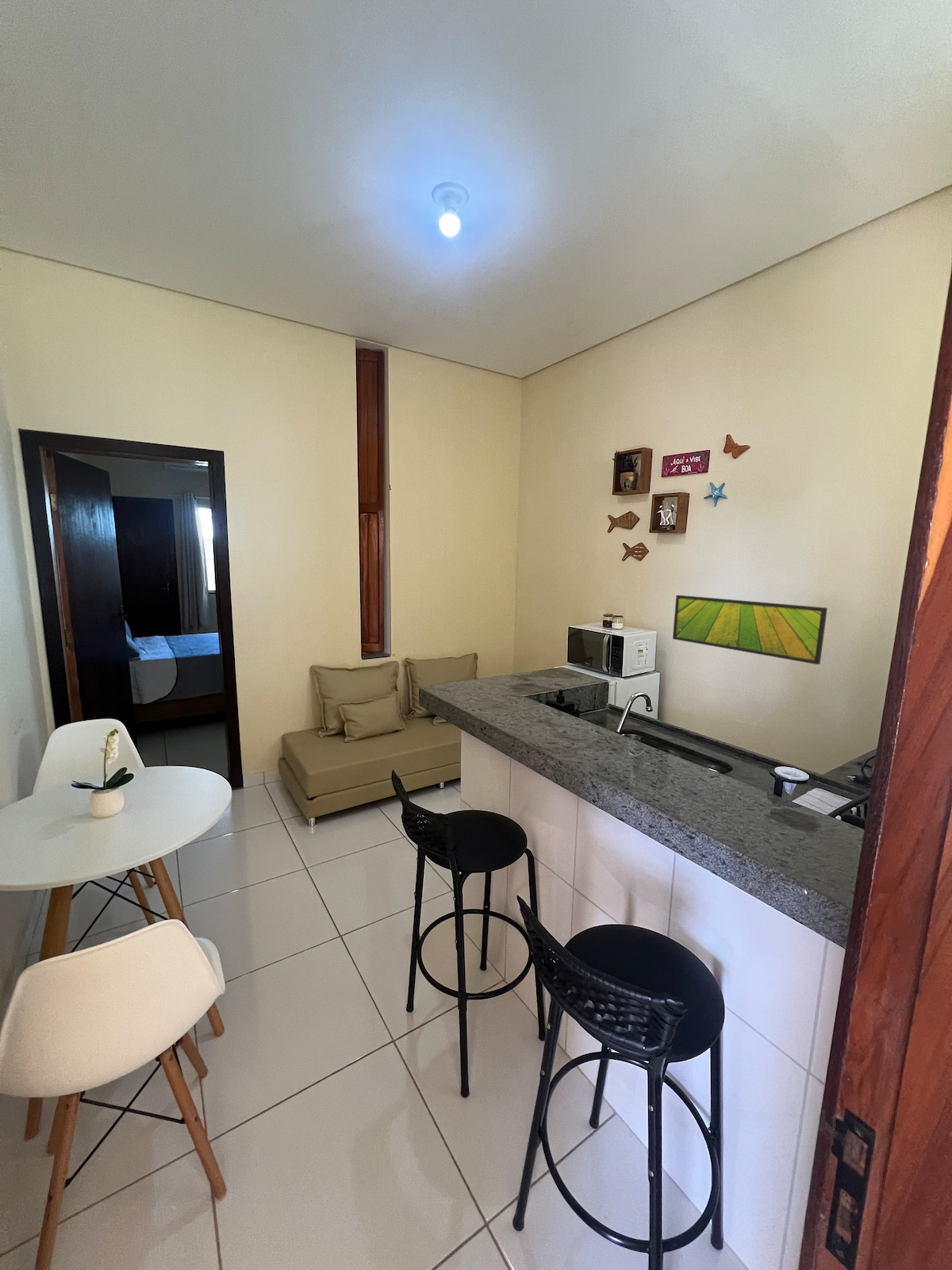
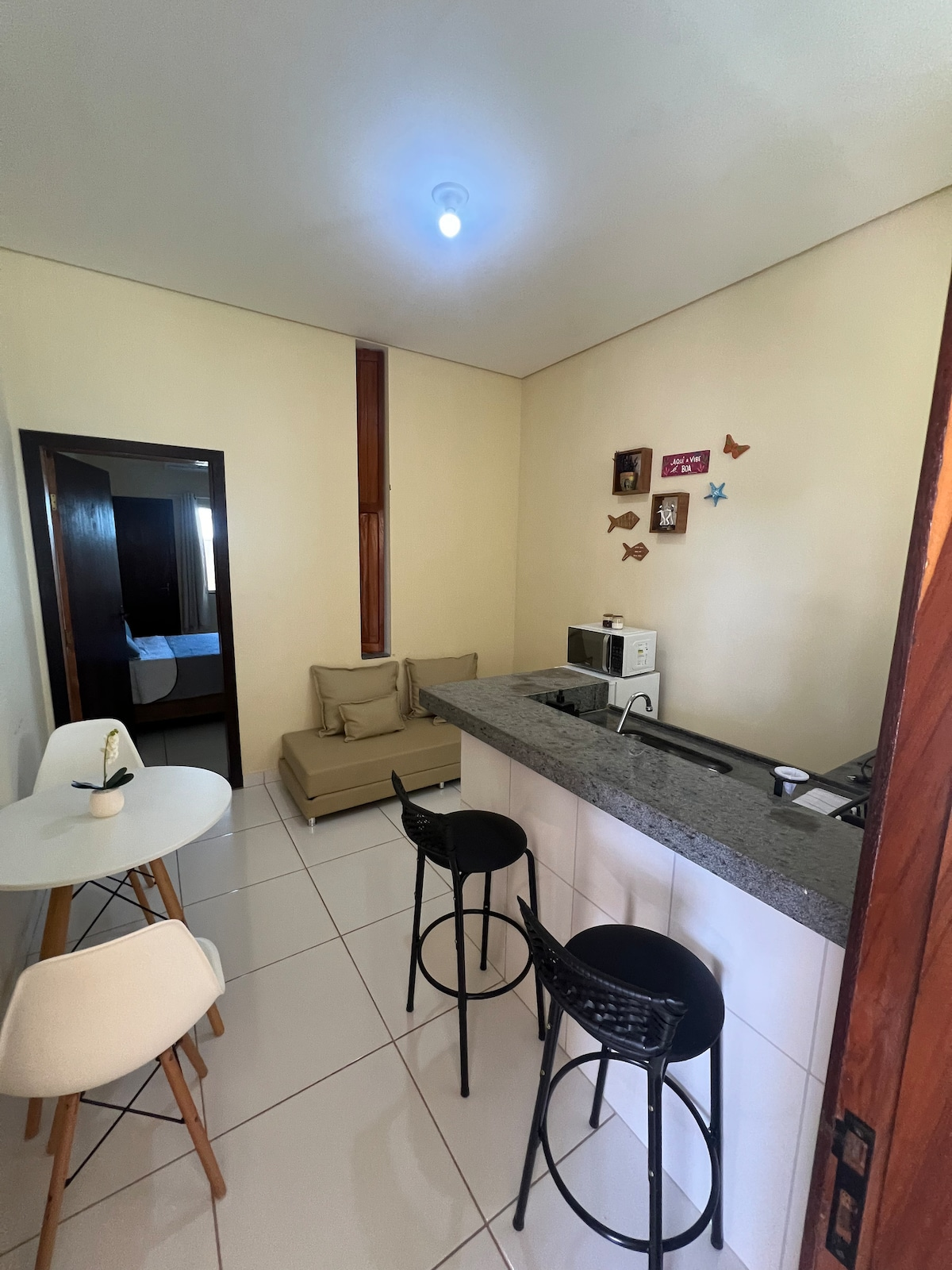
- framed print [672,595,828,665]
